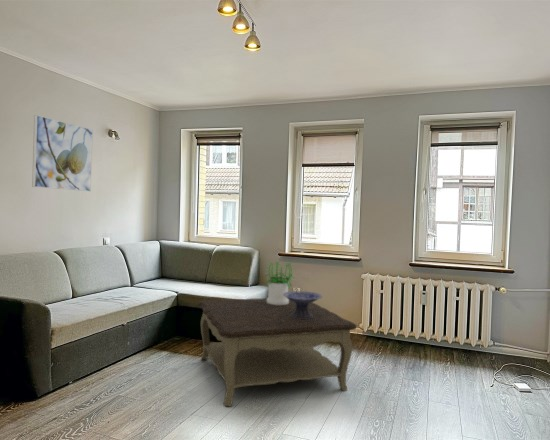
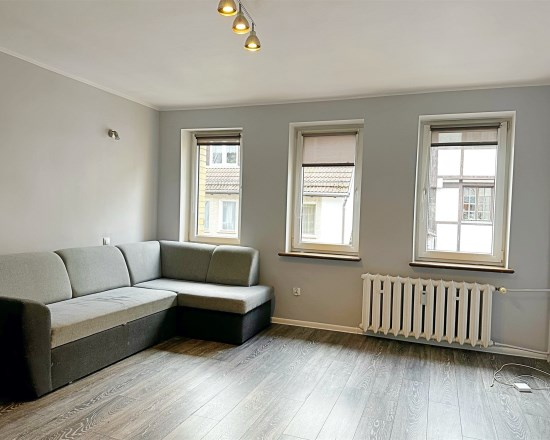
- decorative bowl [283,290,324,319]
- coffee table [197,297,358,407]
- potted plant [265,260,295,305]
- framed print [31,114,94,192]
